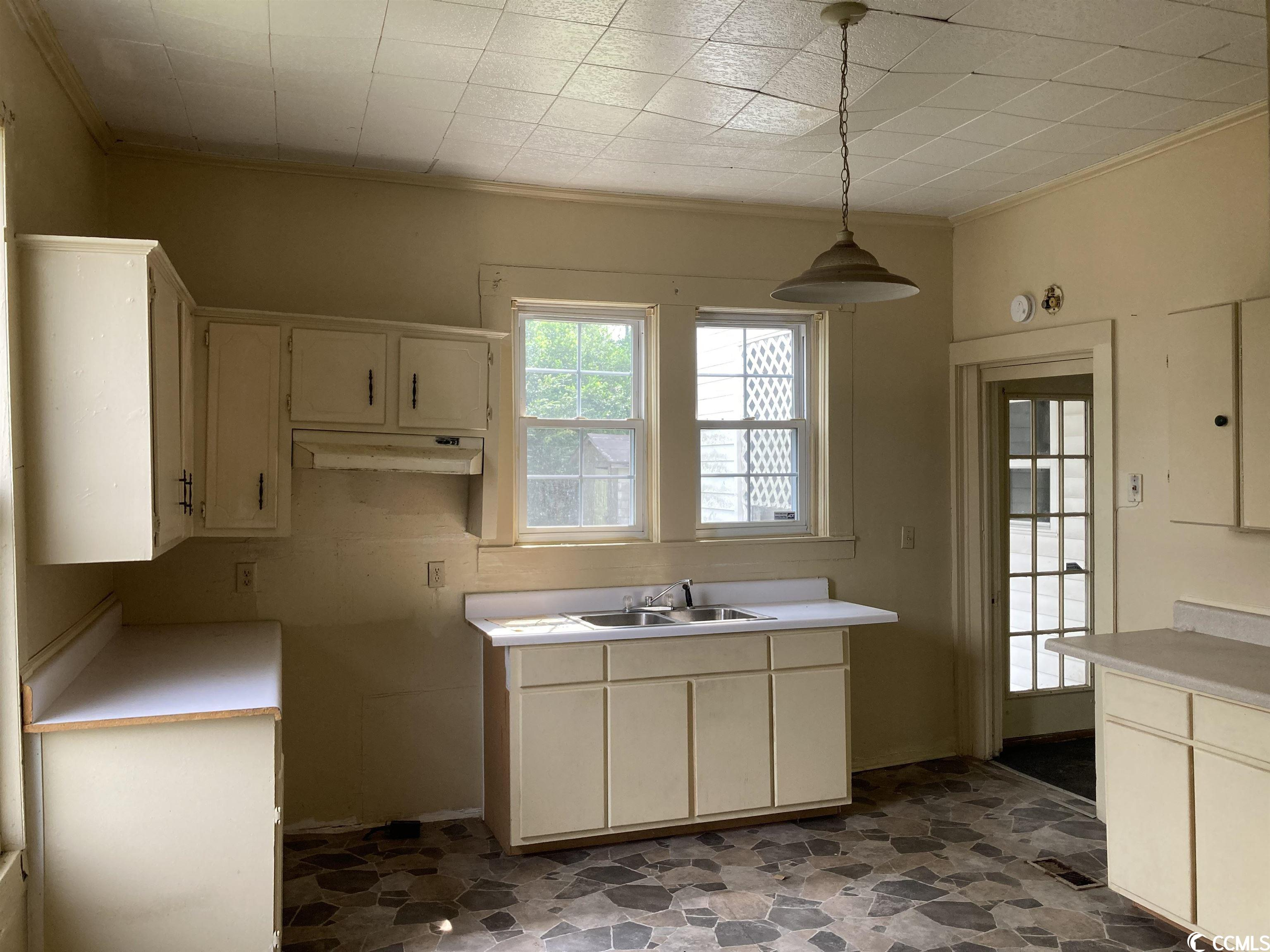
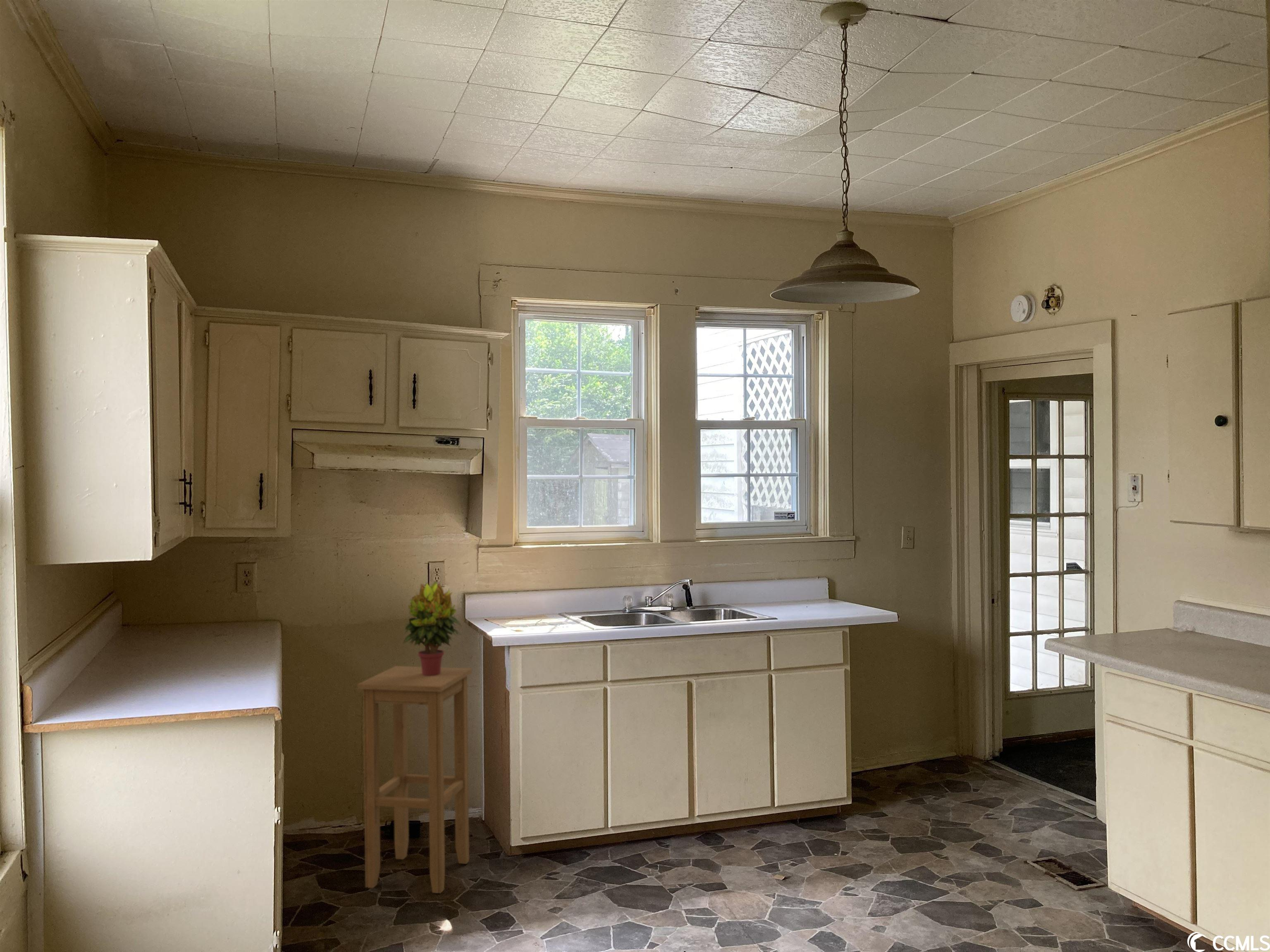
+ stool [357,666,473,894]
+ potted plant [402,581,463,676]
